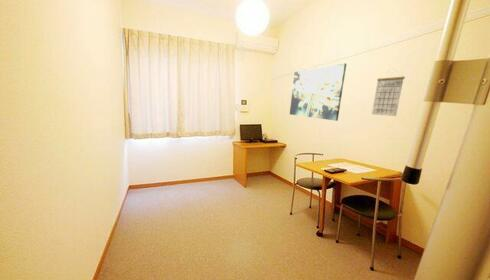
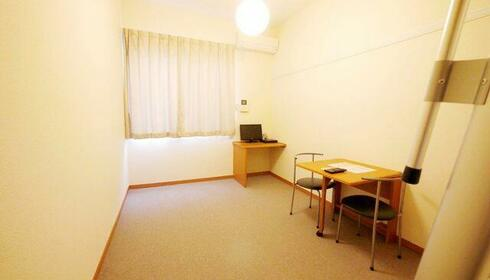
- calendar [371,69,406,117]
- wall art [289,62,347,122]
